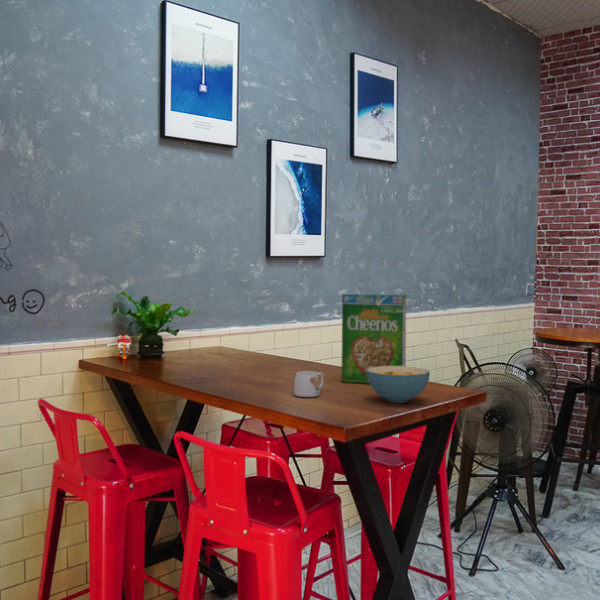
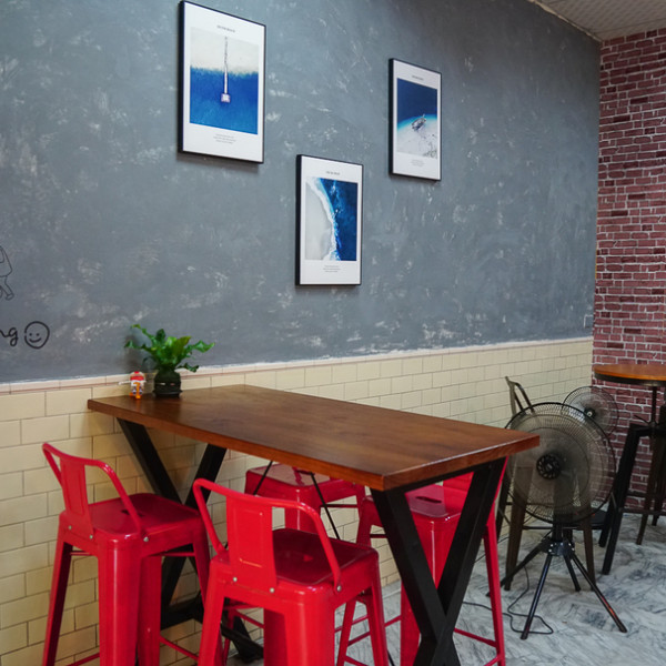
- cereal bowl [366,366,431,404]
- mug [293,371,325,398]
- cereal box [341,293,407,385]
